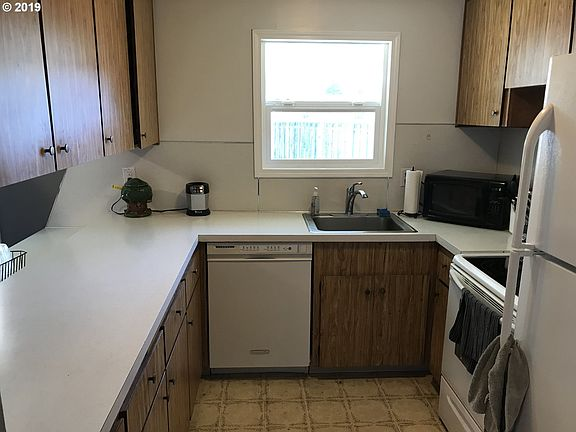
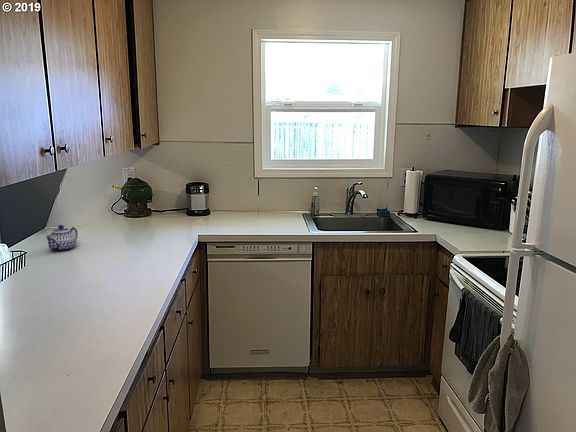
+ teapot [45,224,79,252]
